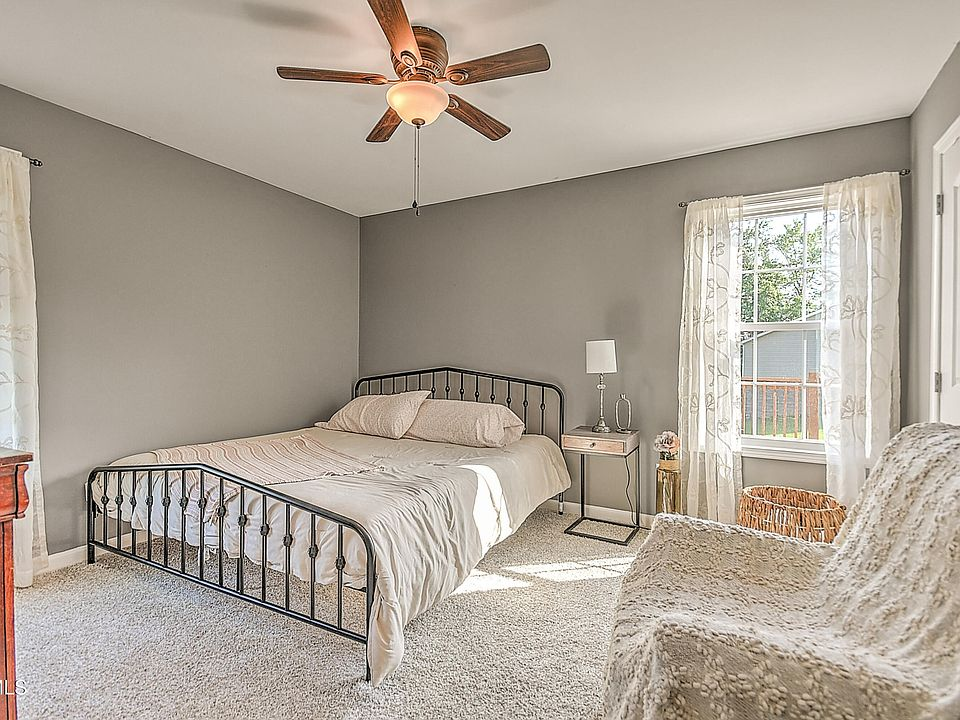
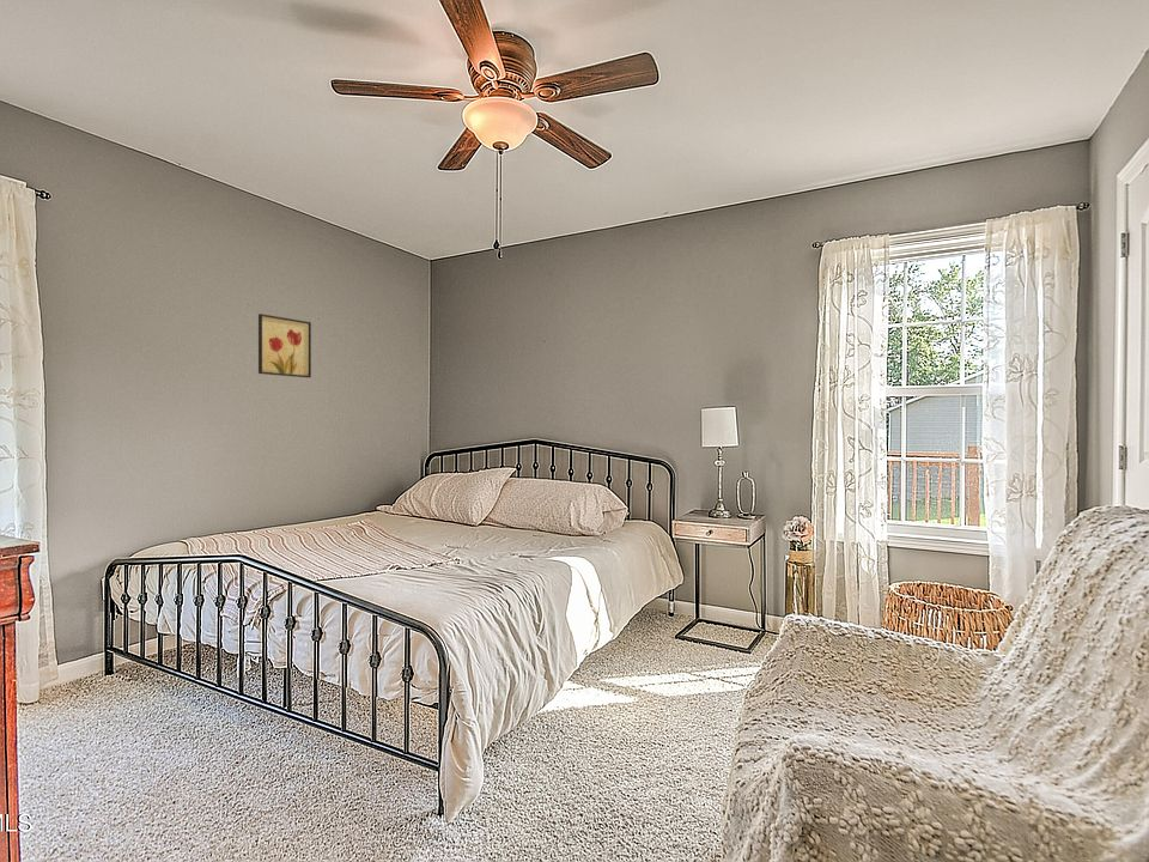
+ wall art [257,312,312,378]
